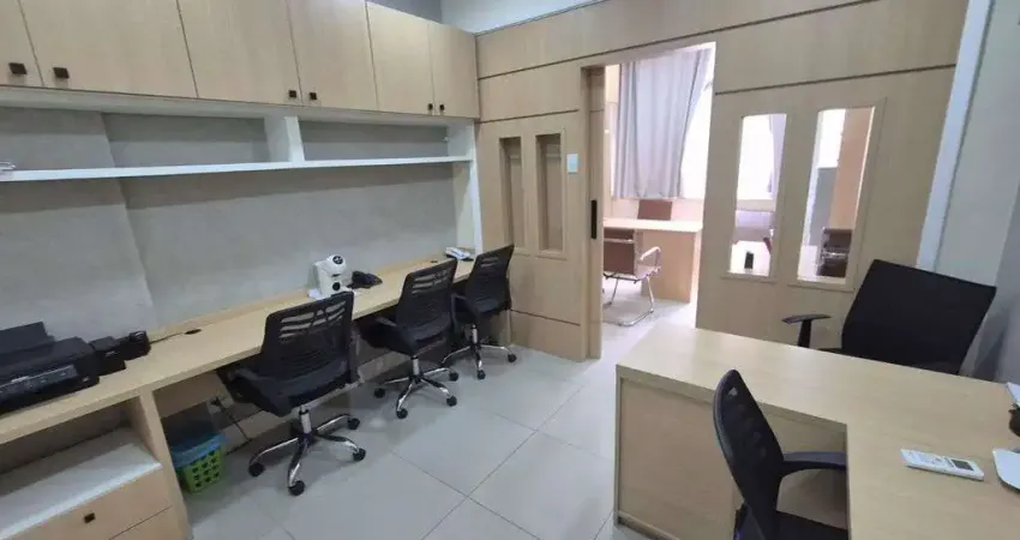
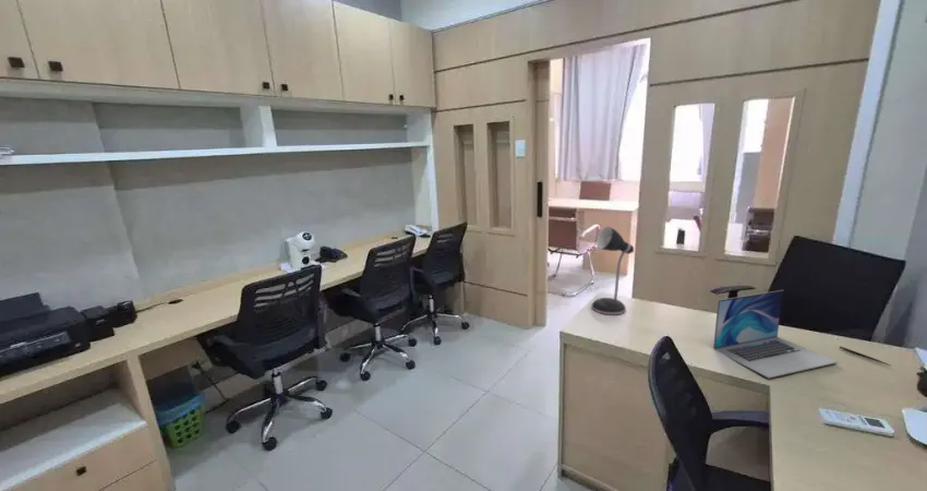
+ desk lamp [590,226,635,315]
+ pen [839,345,891,367]
+ laptop [712,289,840,380]
